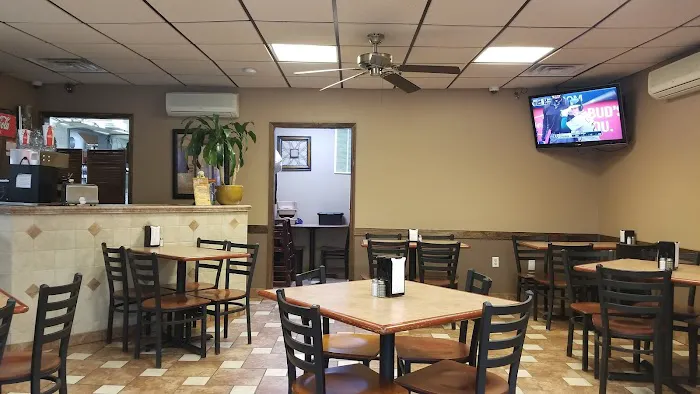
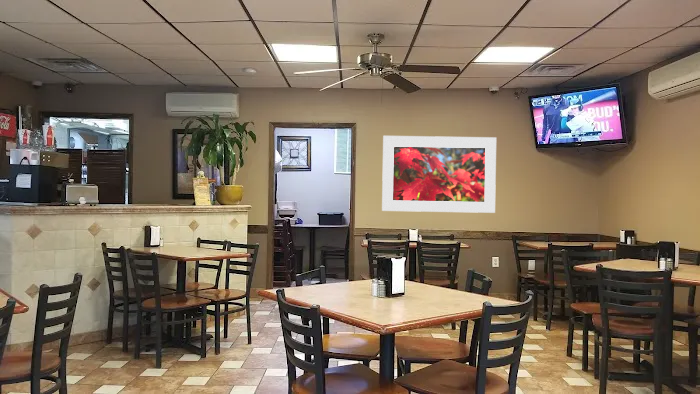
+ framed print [381,135,497,214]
